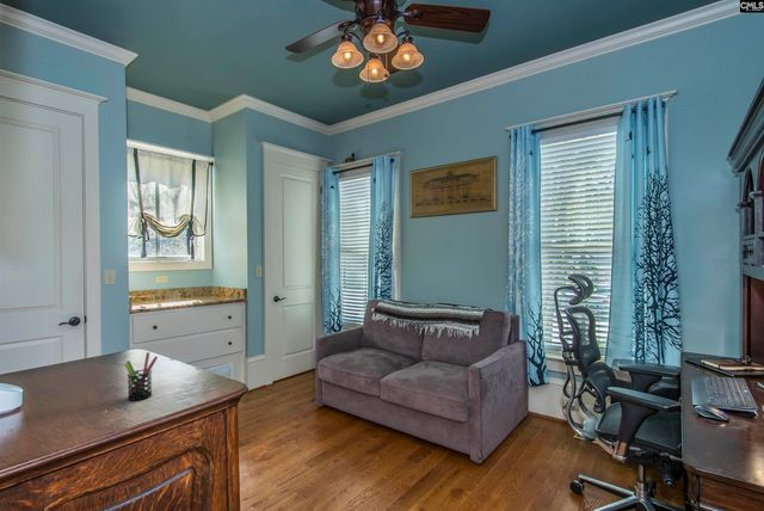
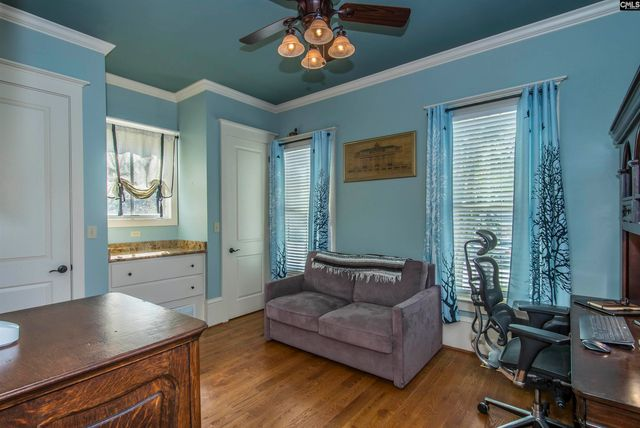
- pen holder [124,351,159,402]
